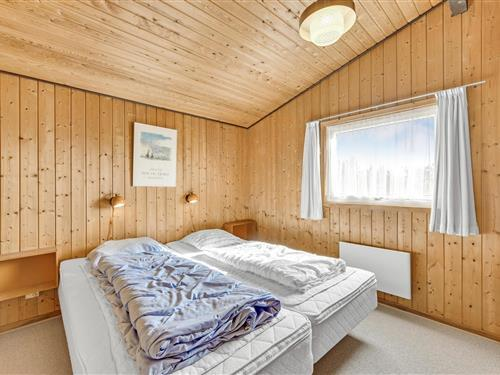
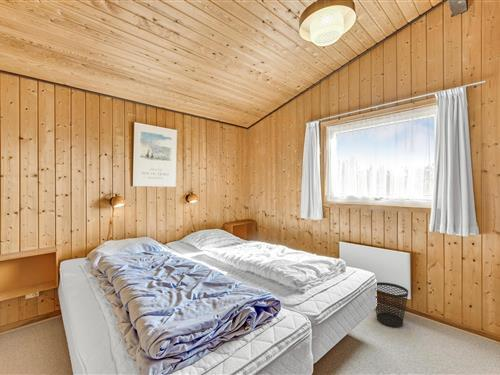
+ wastebasket [375,281,409,328]
